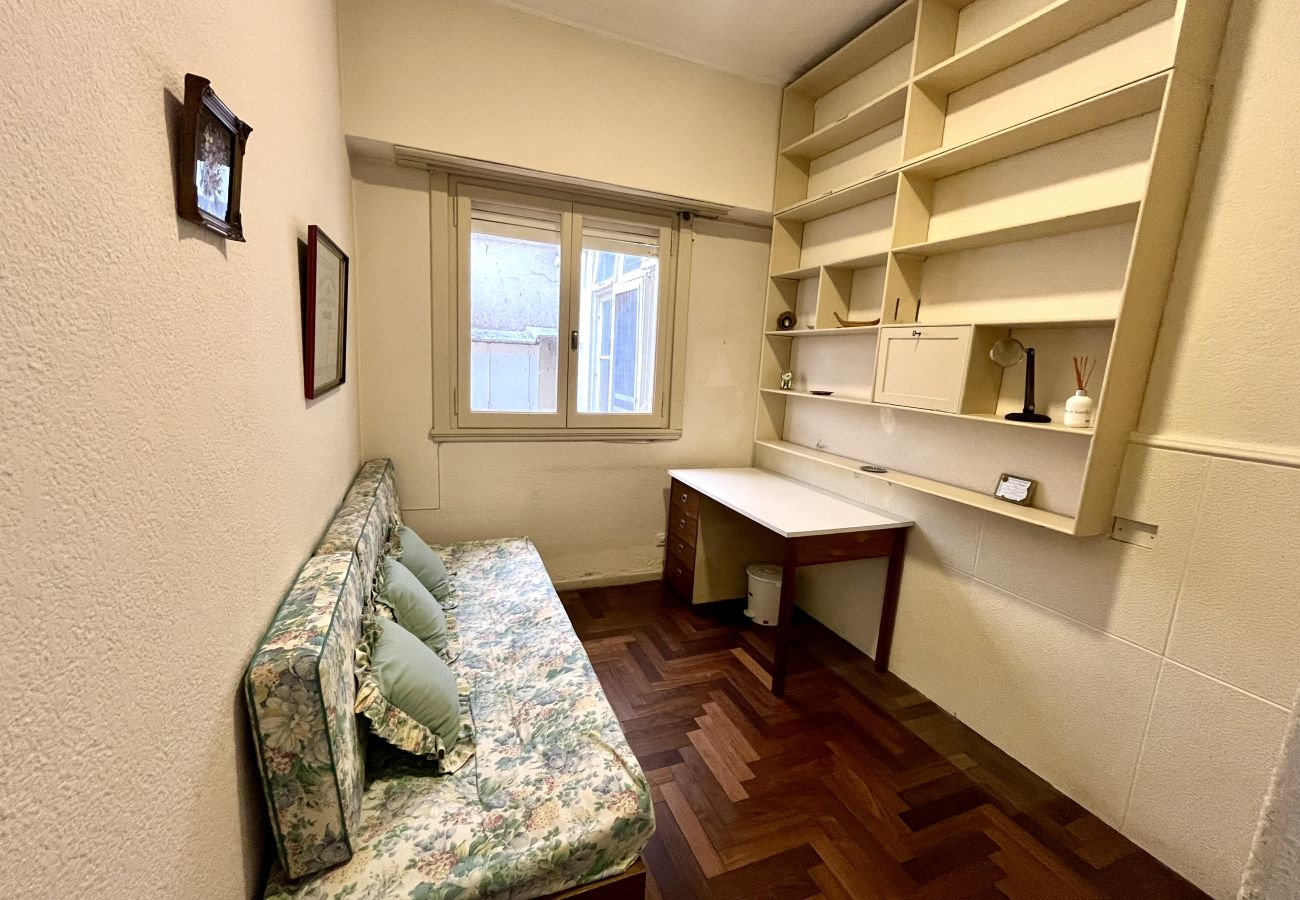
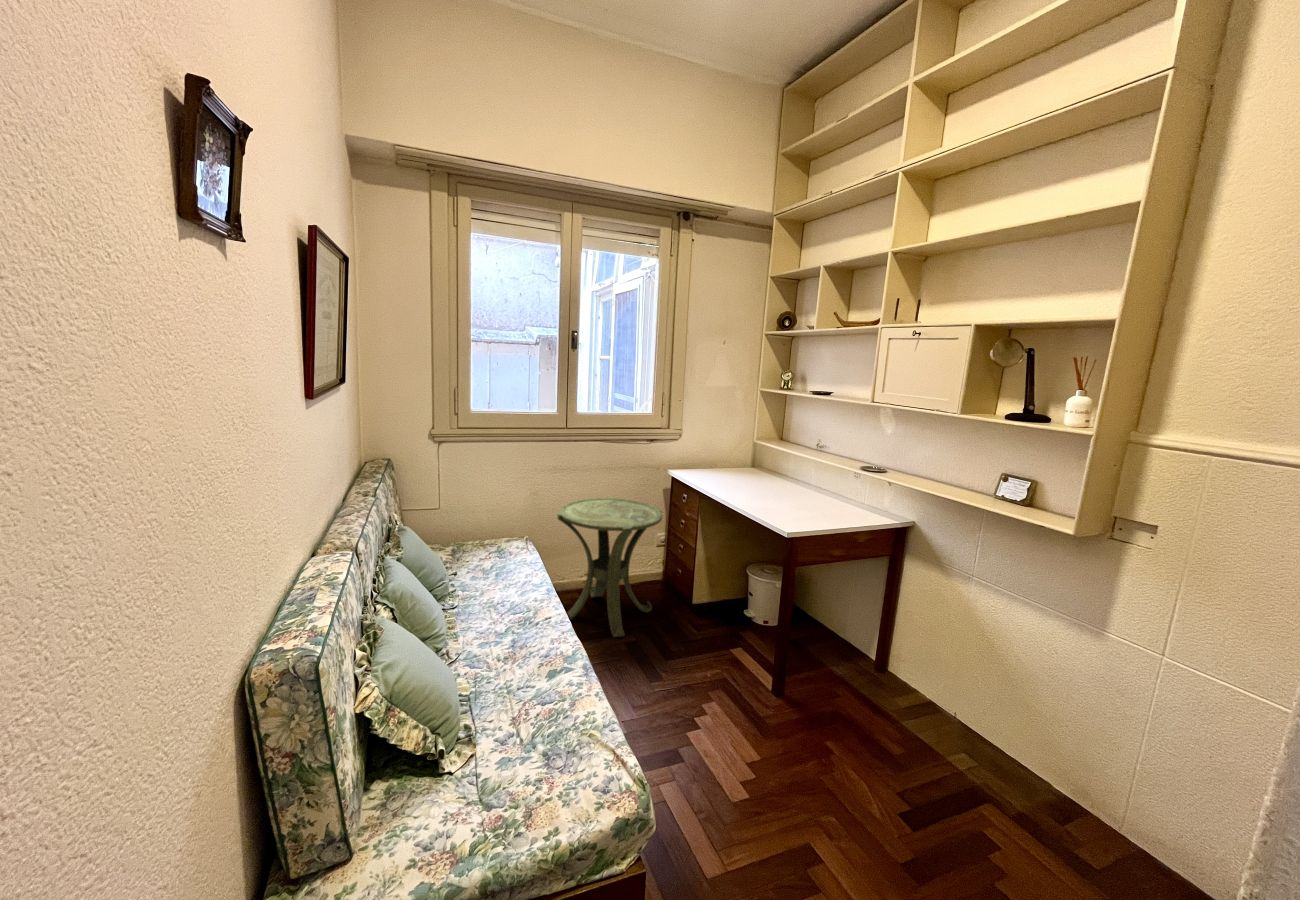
+ side table [557,497,663,638]
